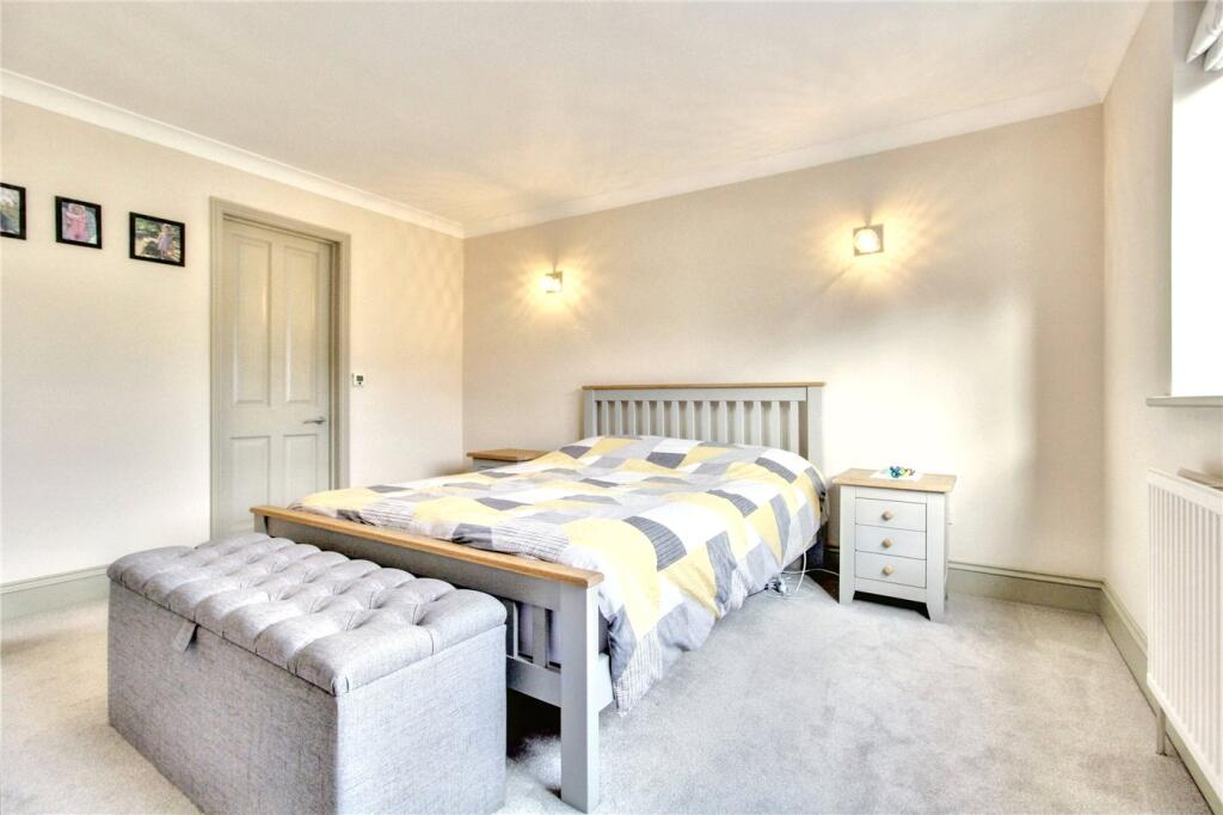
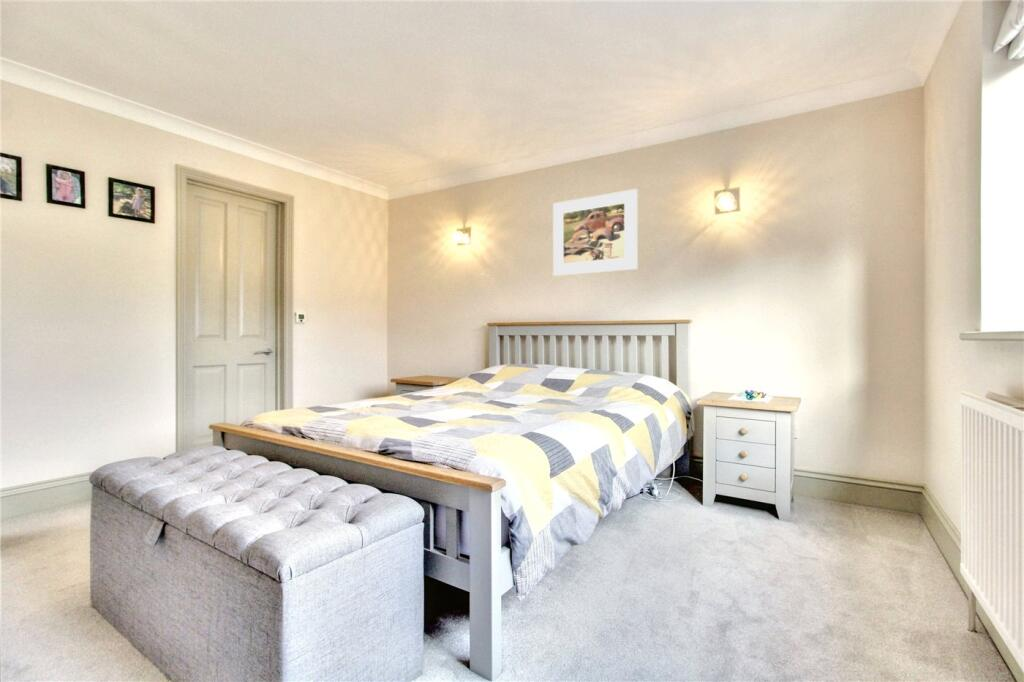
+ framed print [552,188,638,277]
